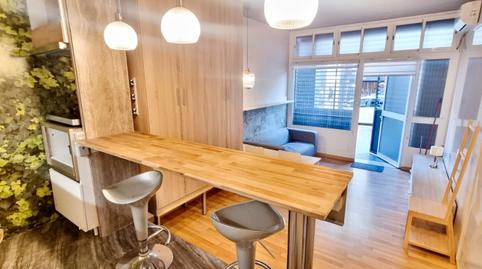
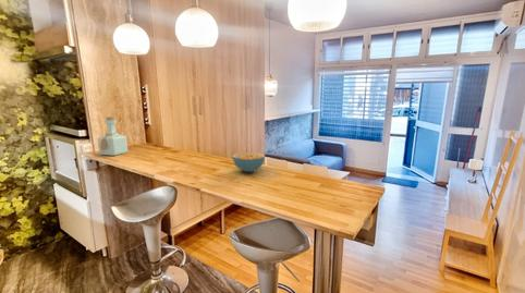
+ cereal bowl [231,151,266,173]
+ bottle [97,115,129,157]
